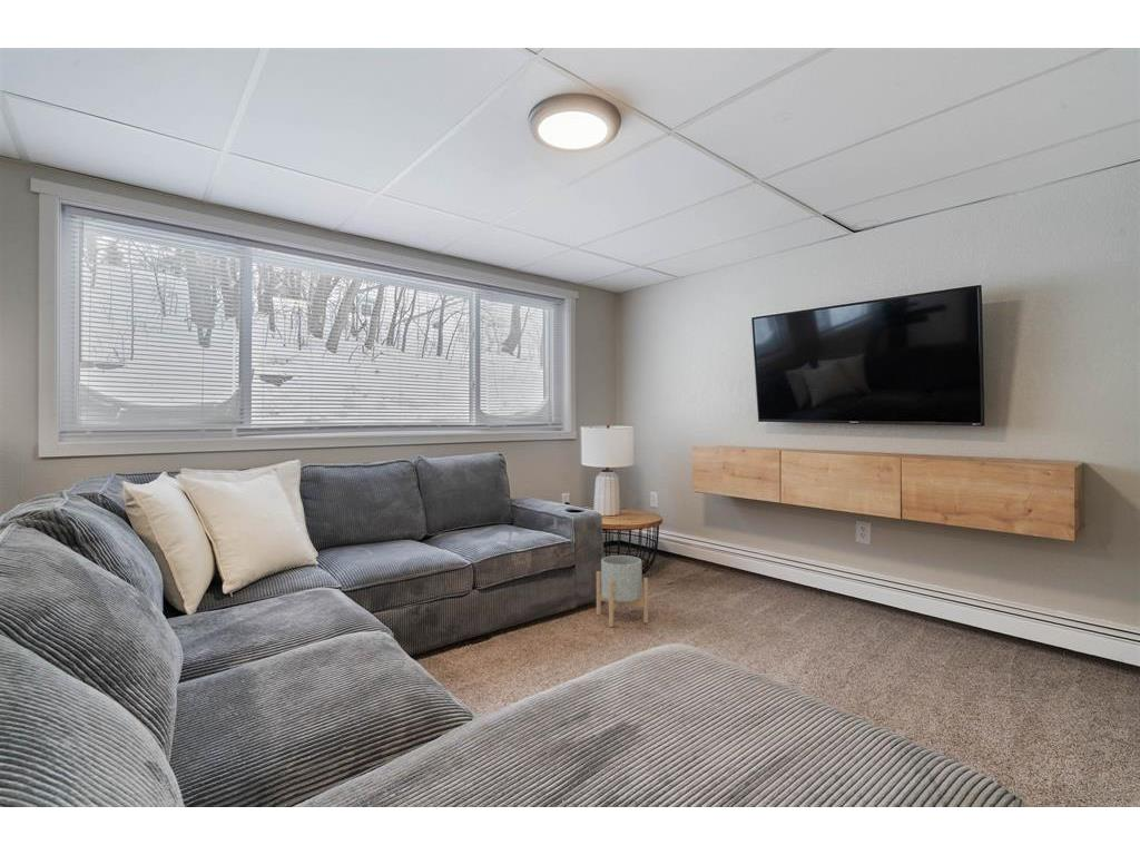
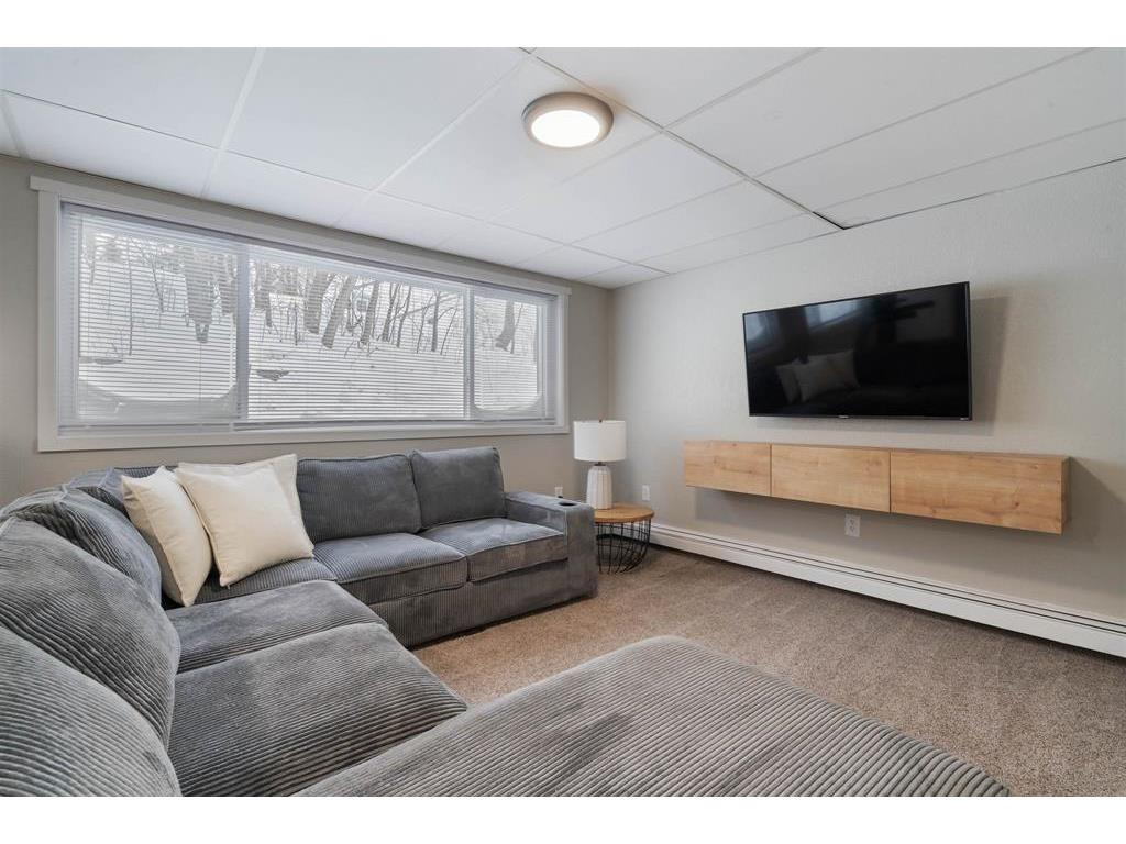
- planter [596,554,649,628]
